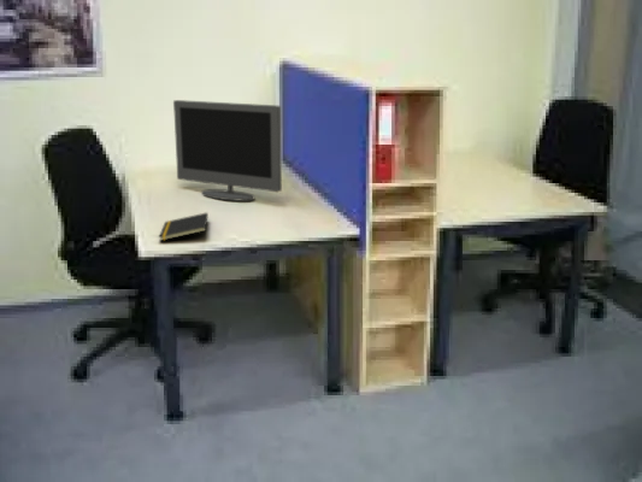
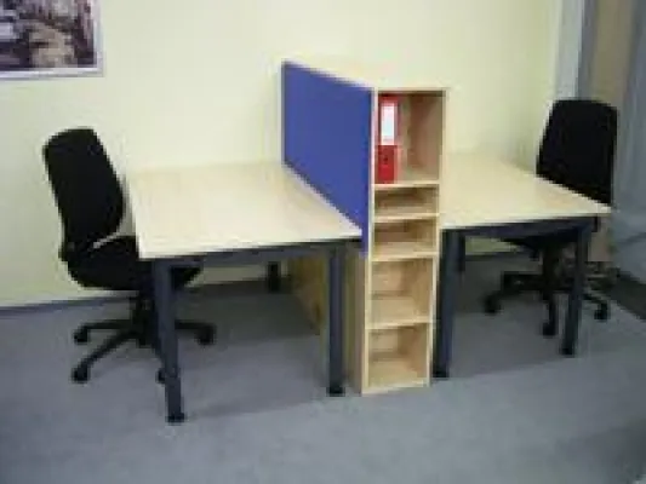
- notepad [158,211,210,242]
- monitor [172,99,283,202]
